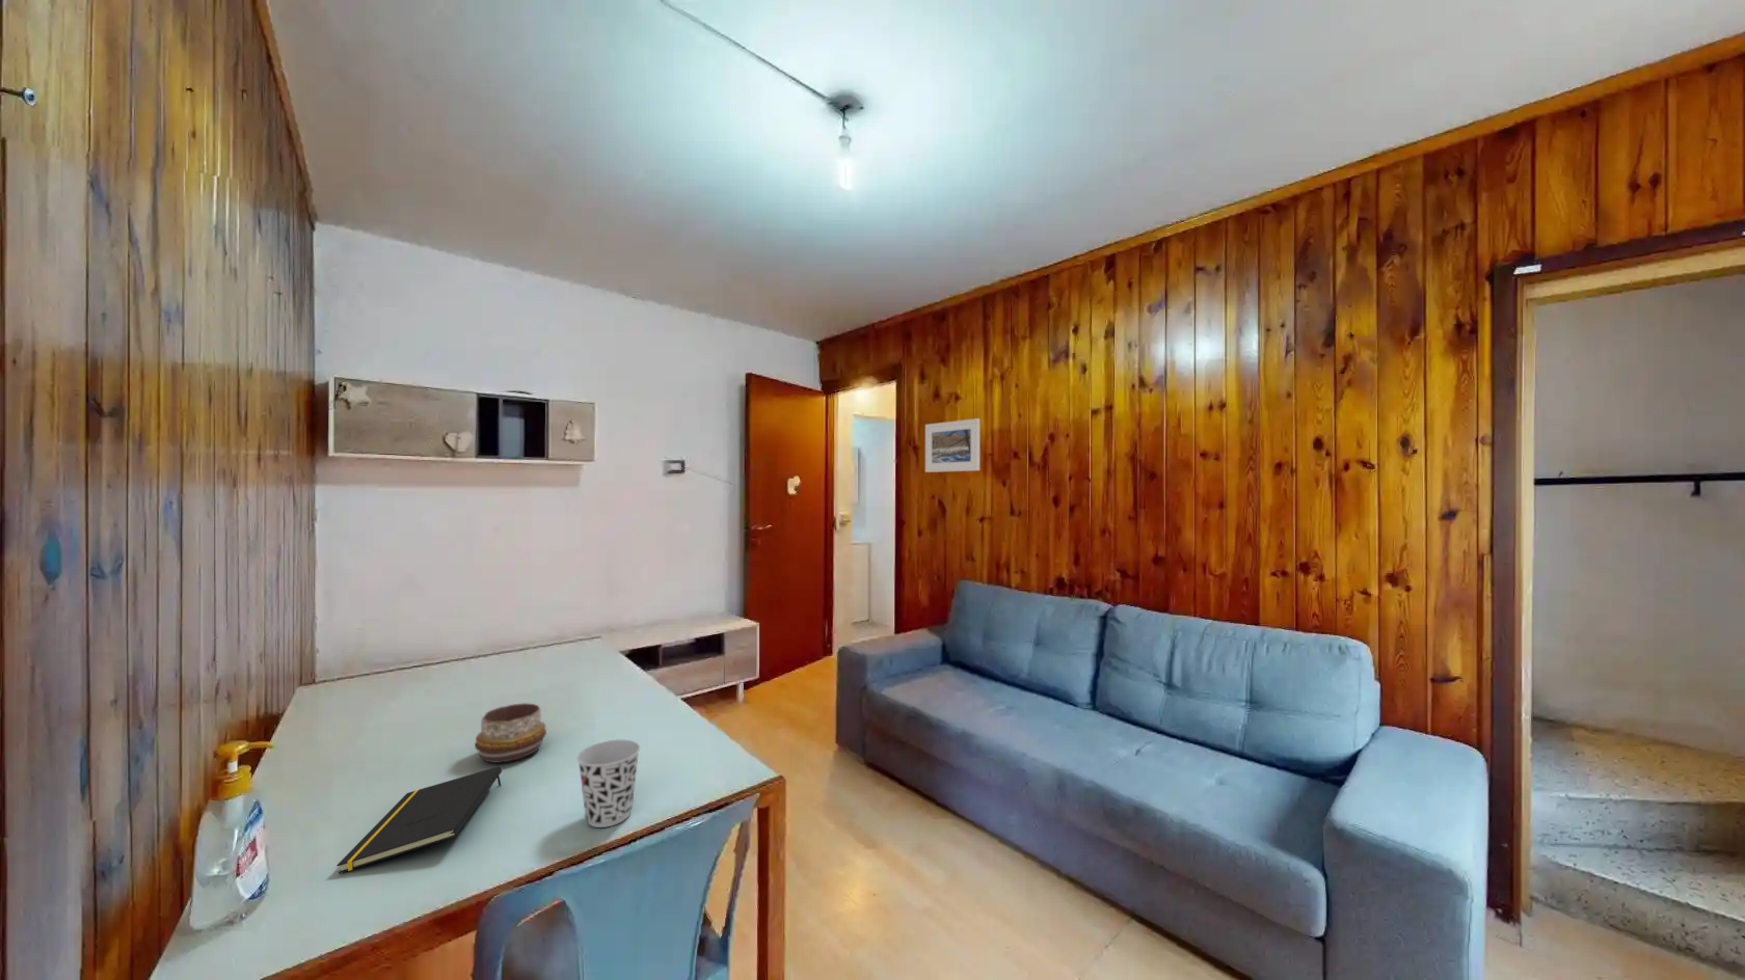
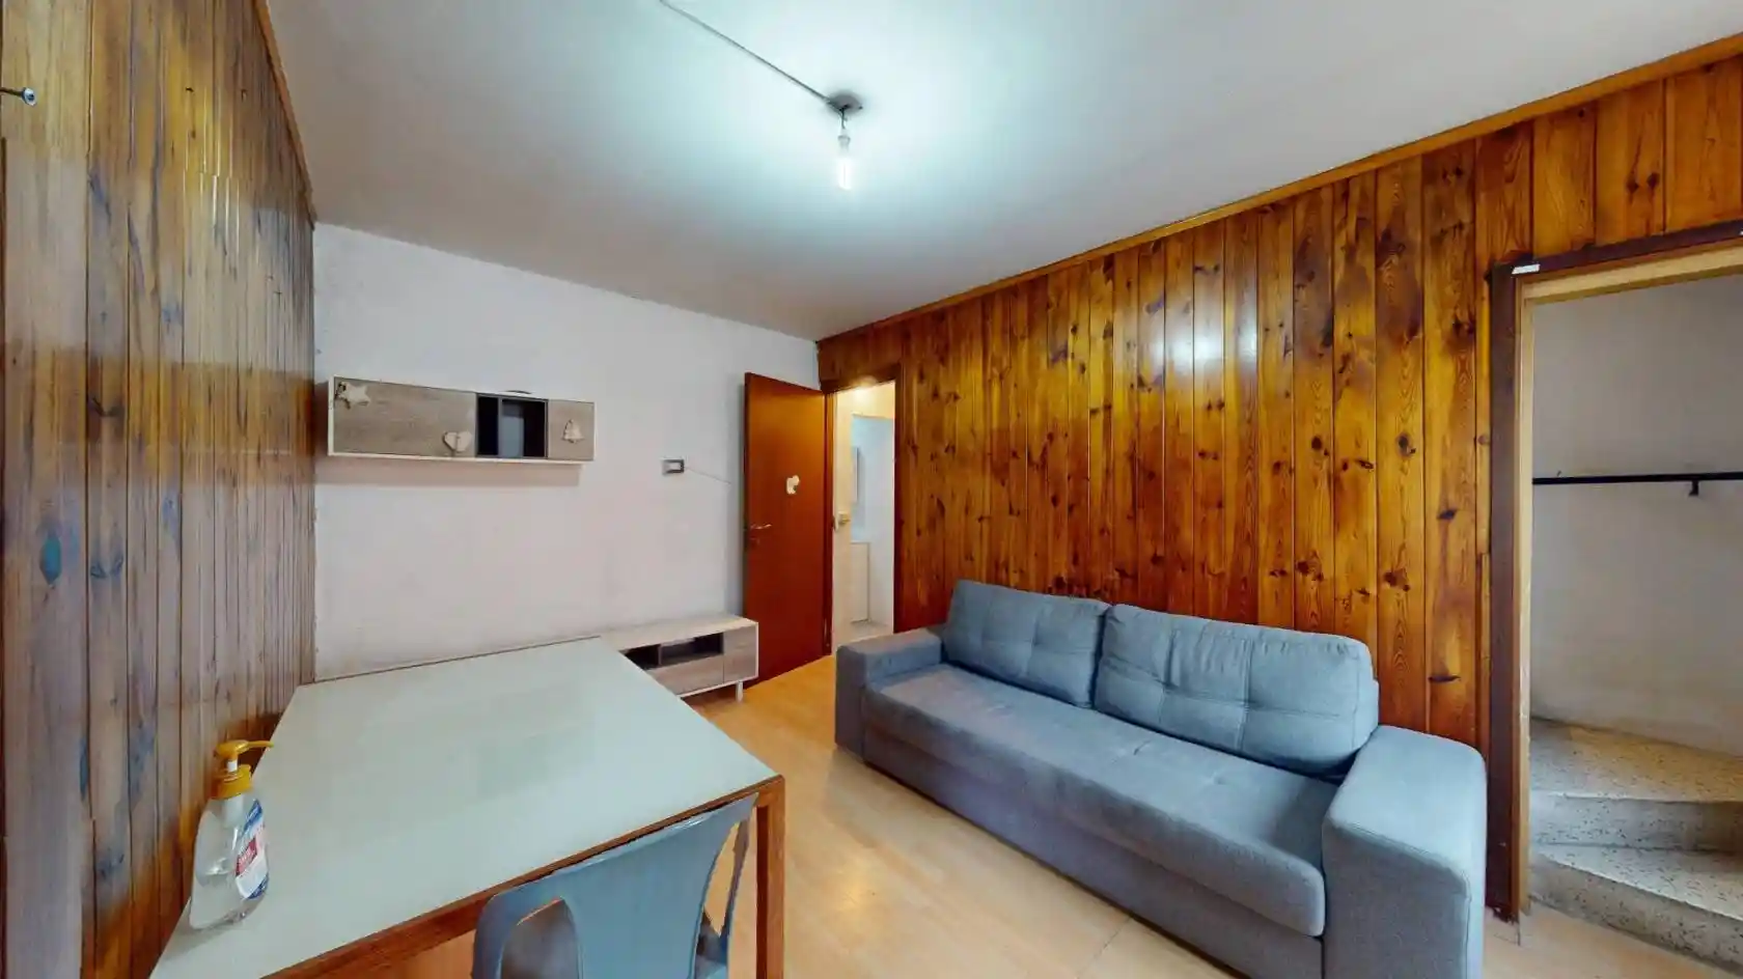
- cup [576,739,641,828]
- decorative bowl [473,702,548,764]
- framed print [924,417,980,473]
- notepad [336,766,502,875]
